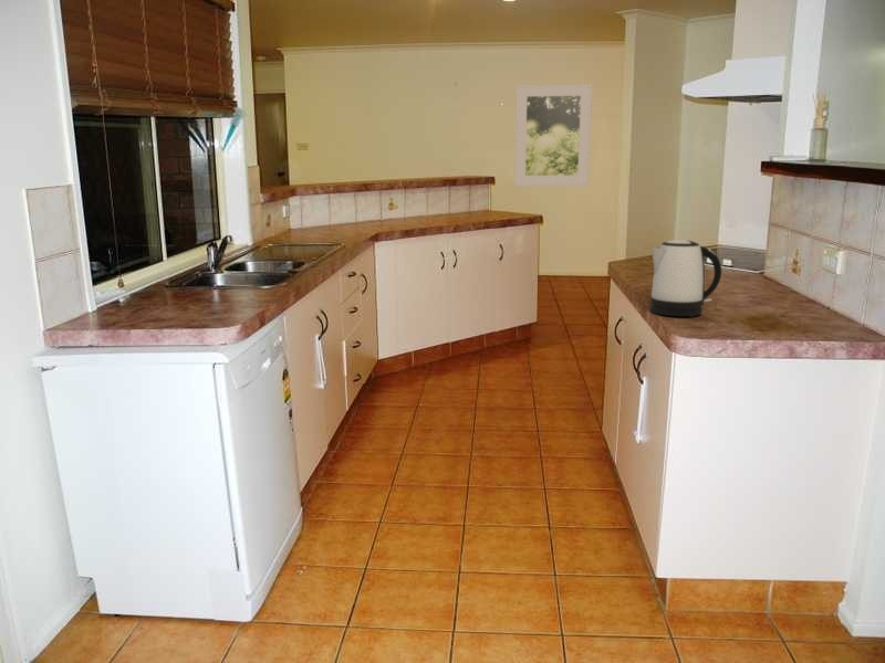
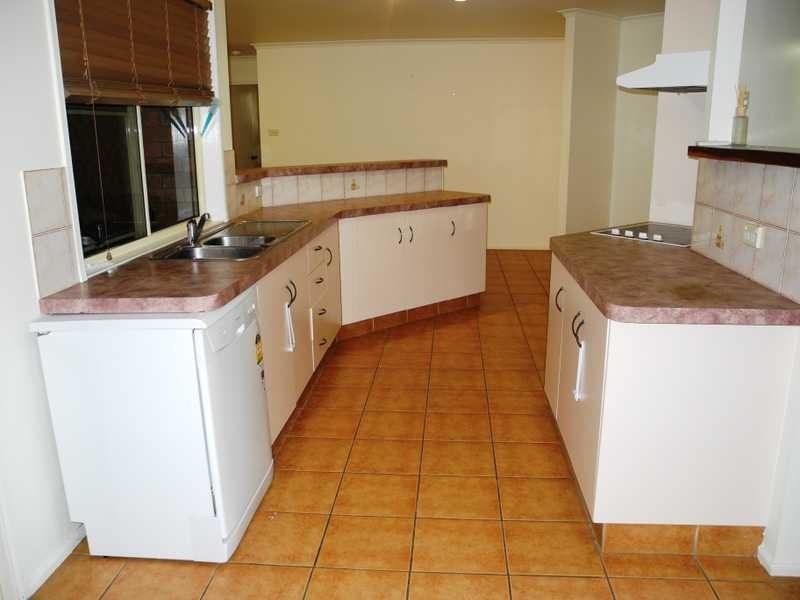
- kettle [649,239,722,317]
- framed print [513,83,593,187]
